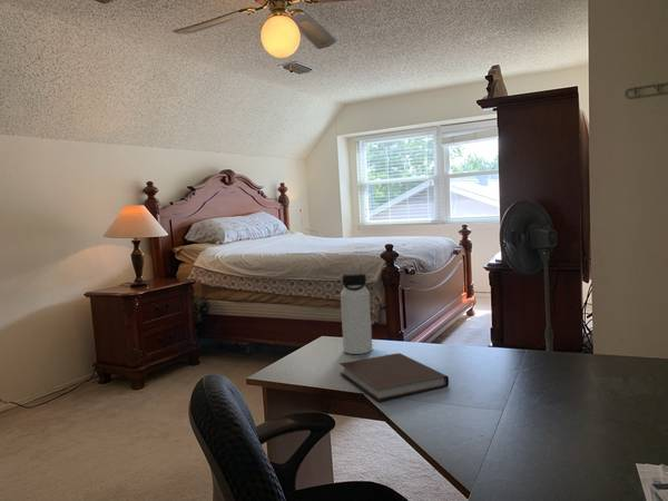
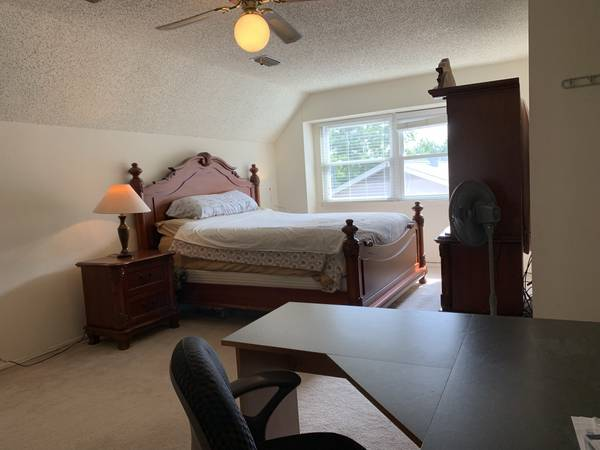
- notebook [338,352,450,403]
- water bottle [340,272,373,355]
